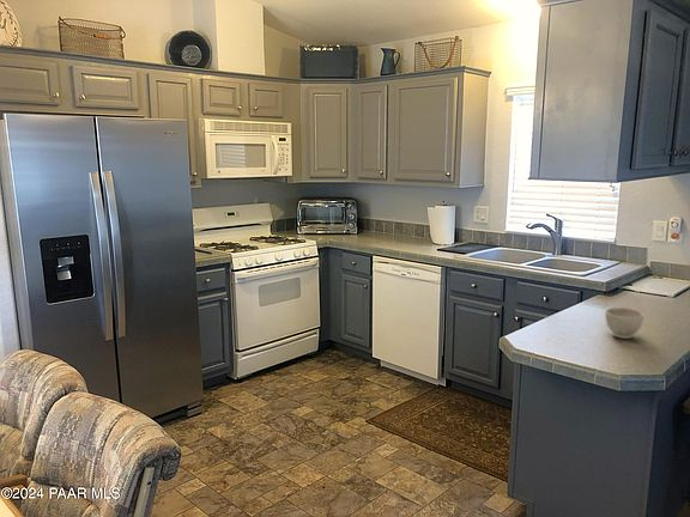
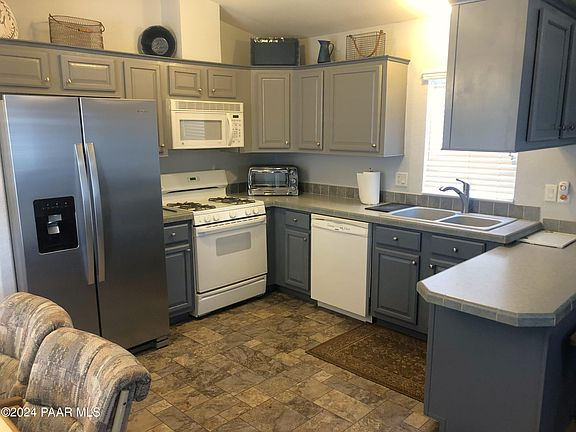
- bowl [605,306,644,340]
